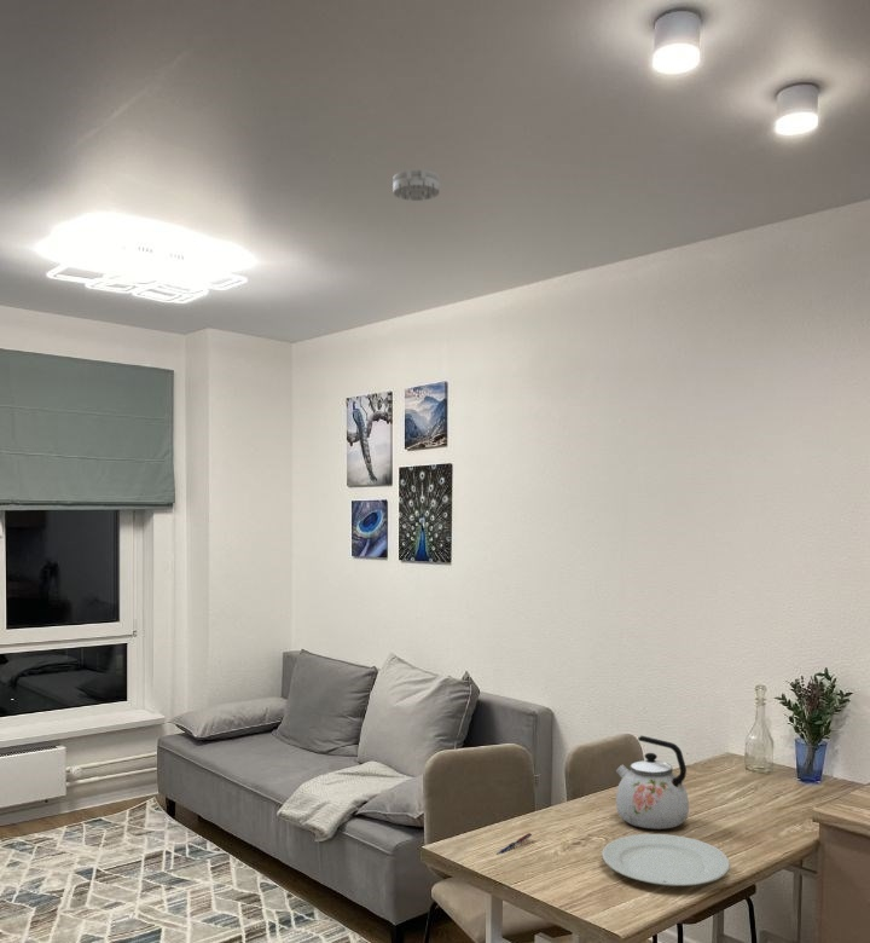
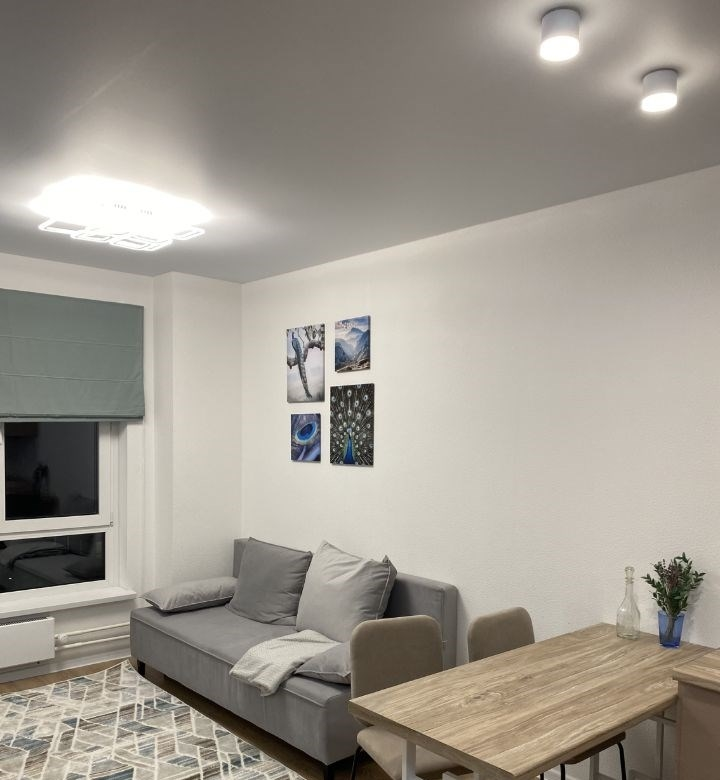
- smoke detector [392,168,441,202]
- pen [495,832,533,856]
- chinaware [601,833,731,887]
- kettle [615,735,690,831]
